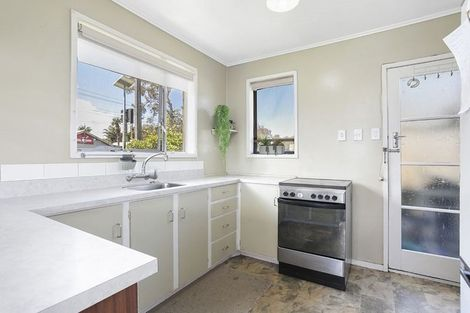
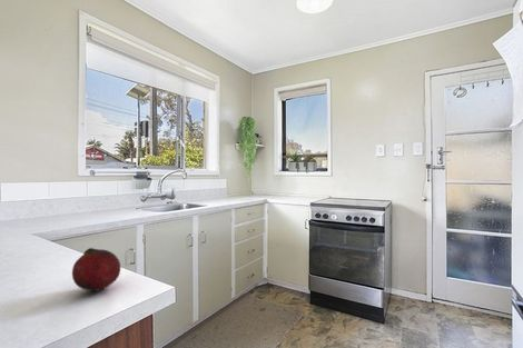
+ fruit [71,247,121,292]
